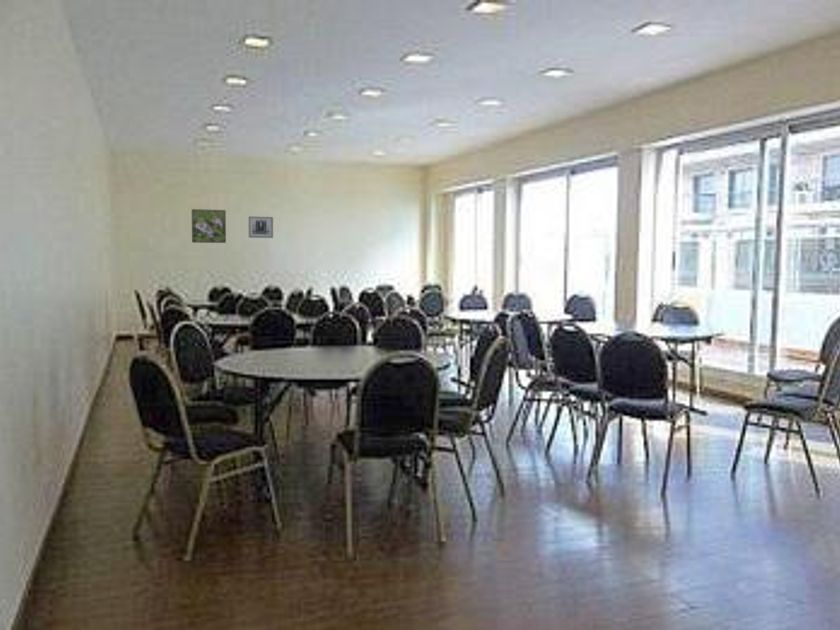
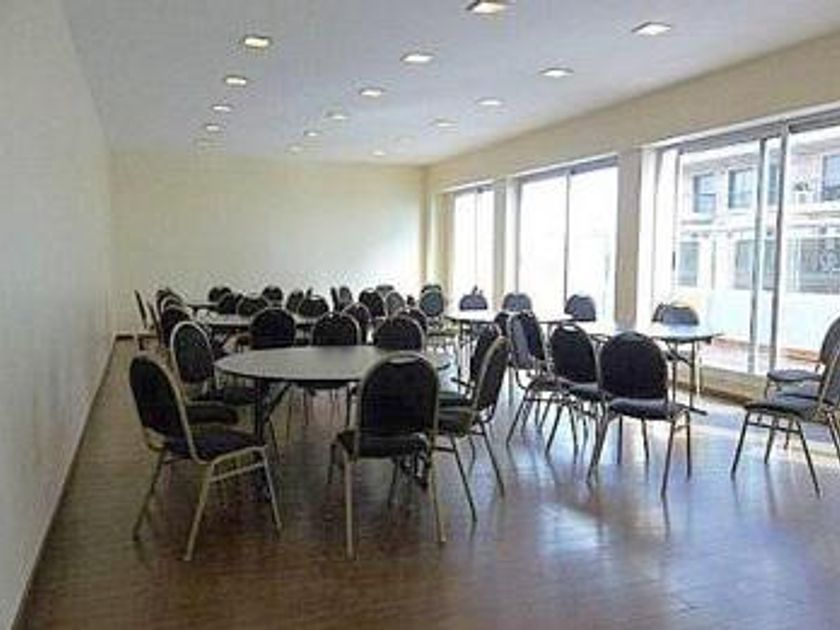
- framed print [191,208,227,244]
- wall art [248,215,274,239]
